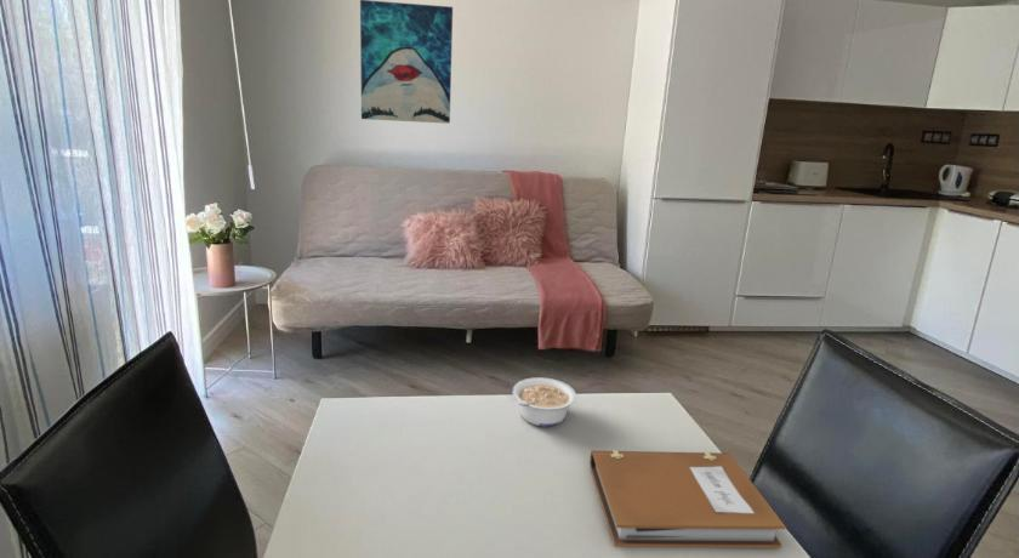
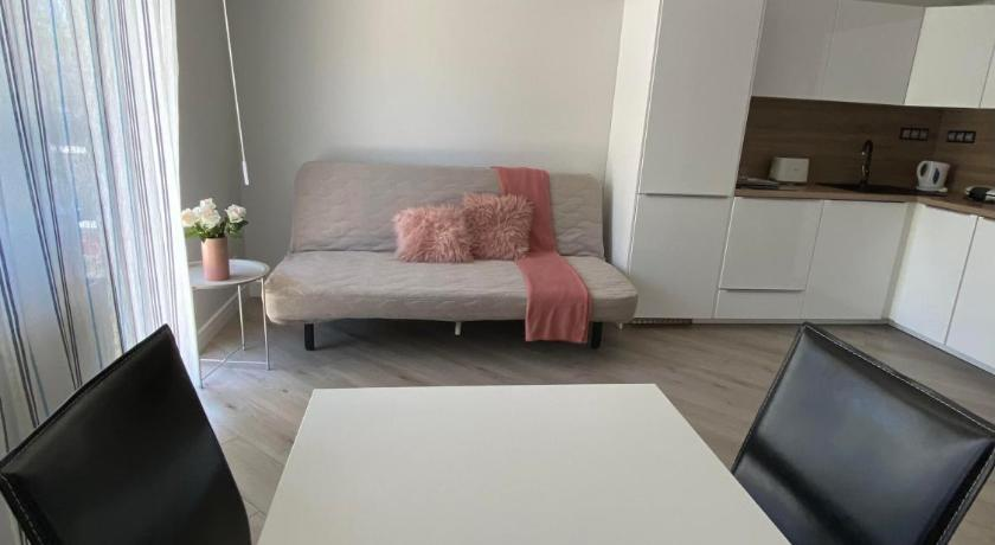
- wall art [359,0,454,125]
- legume [511,376,577,428]
- notebook [588,449,787,550]
